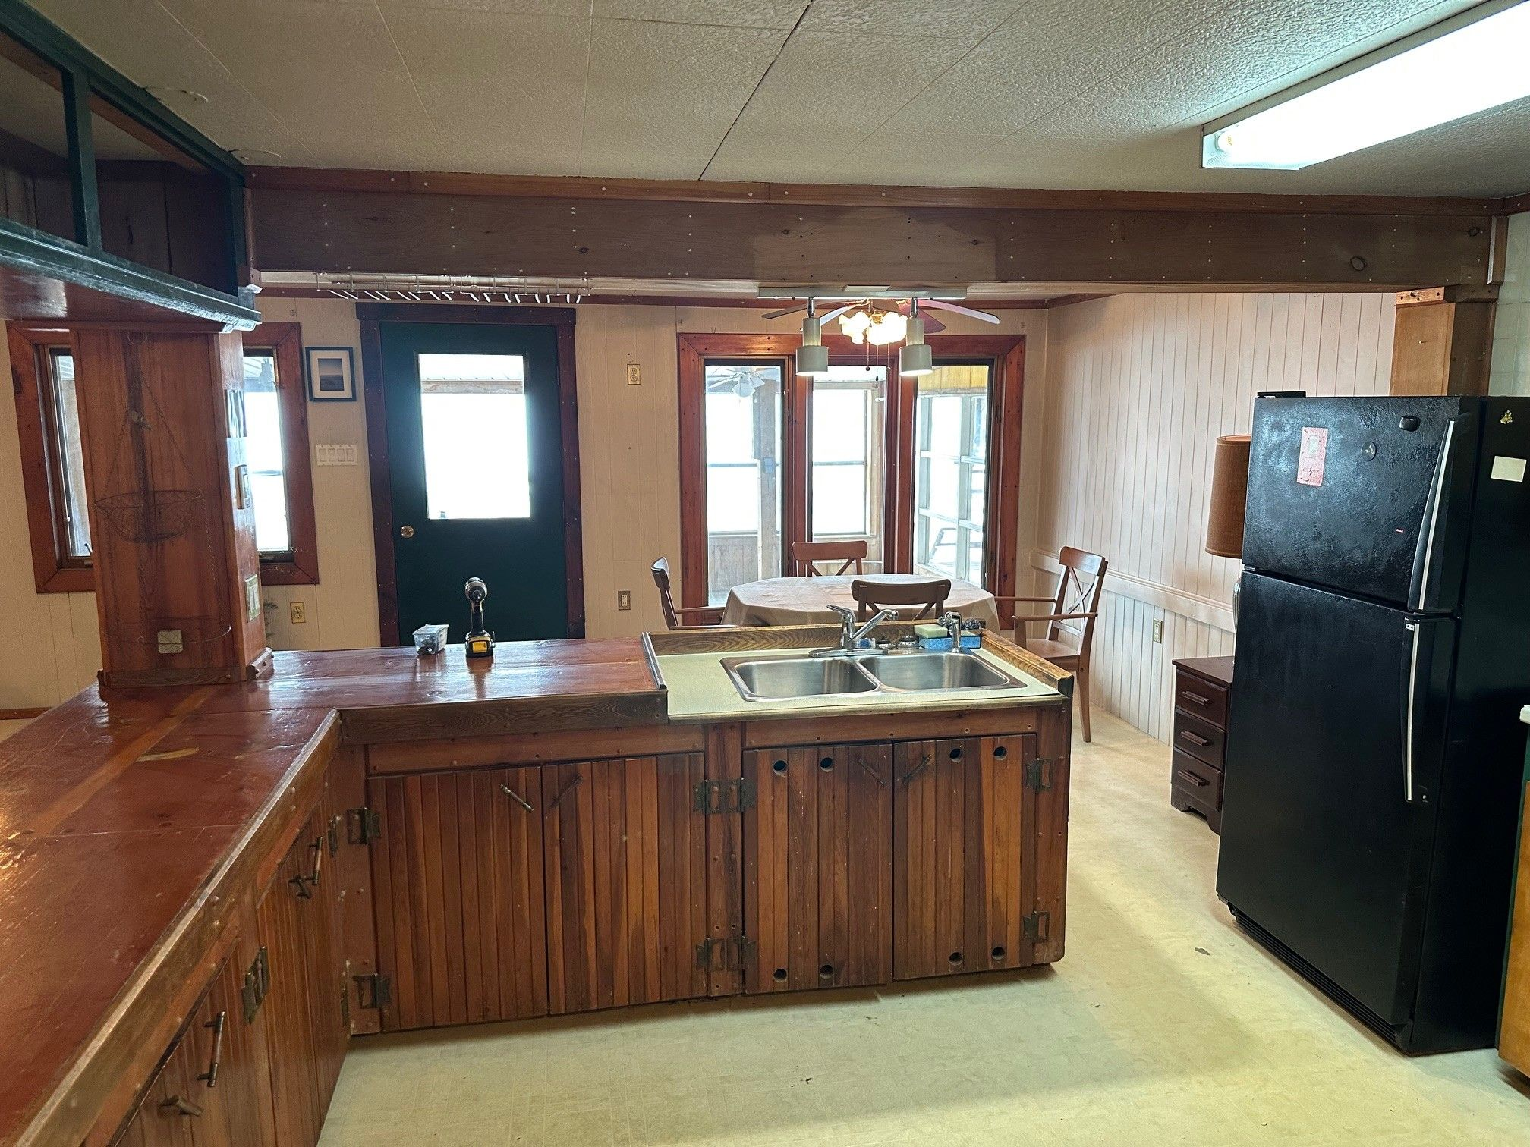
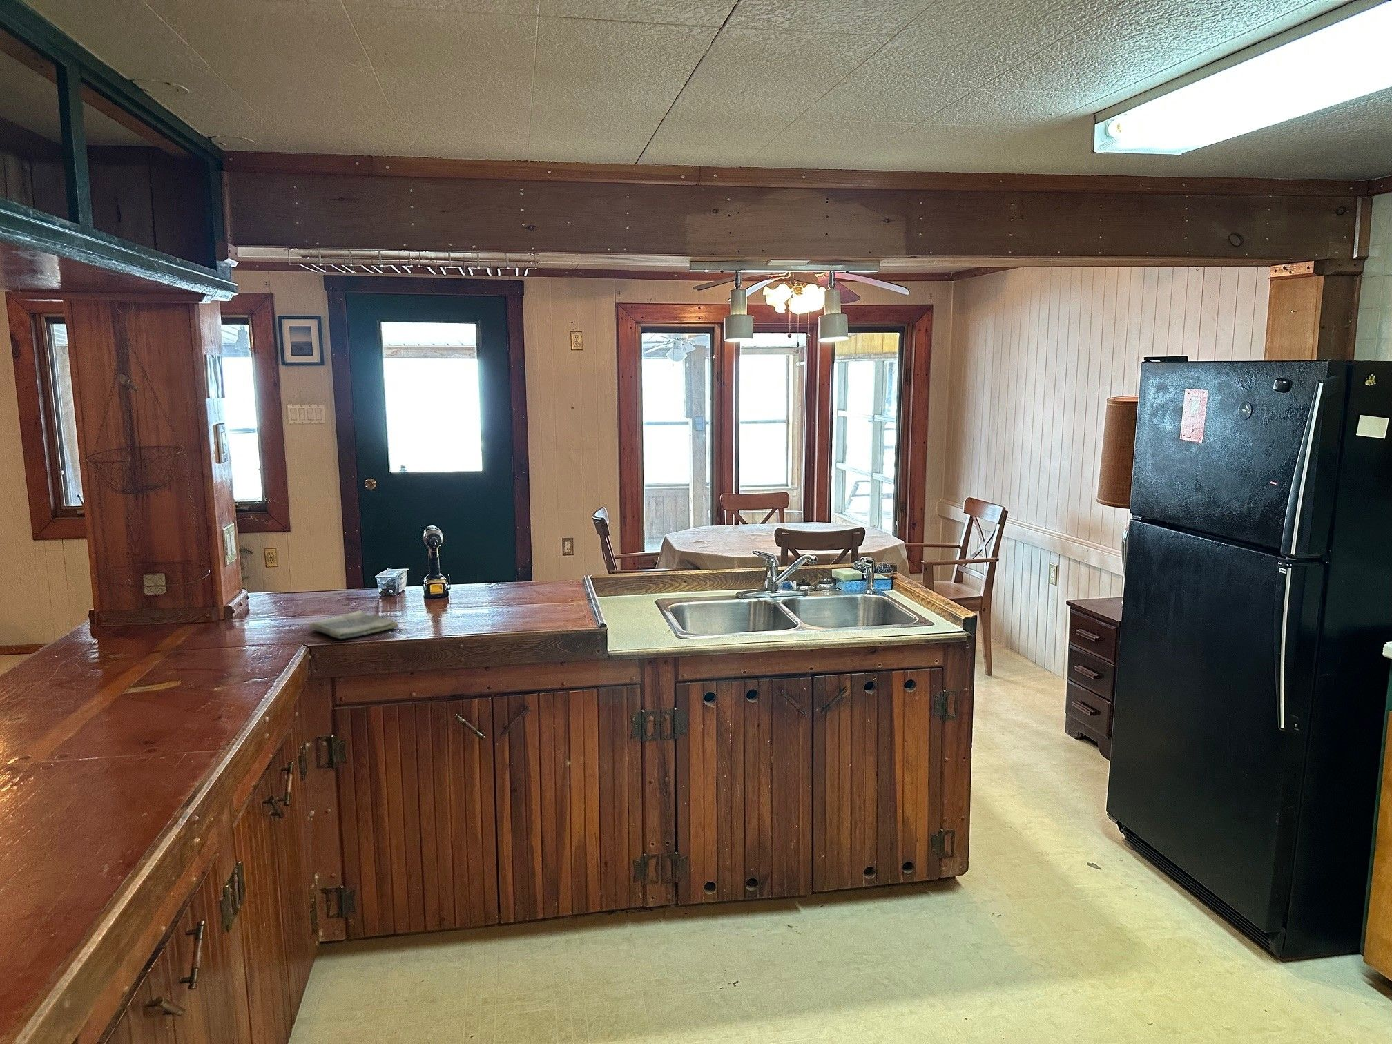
+ dish towel [309,610,400,639]
